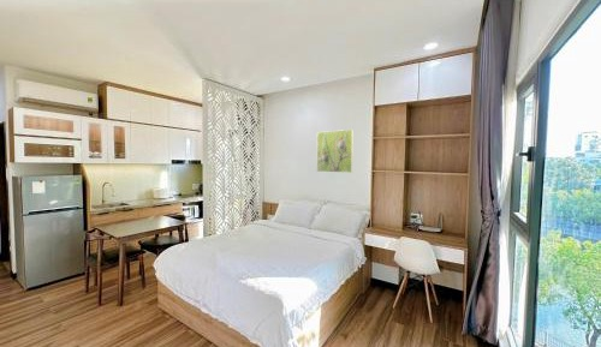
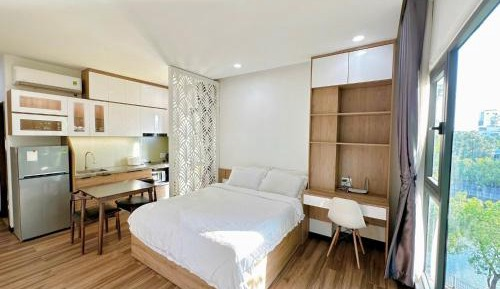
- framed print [315,128,355,174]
